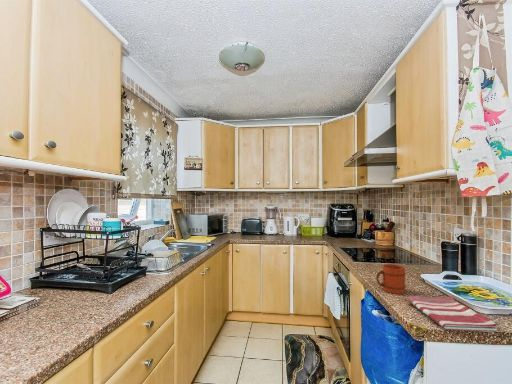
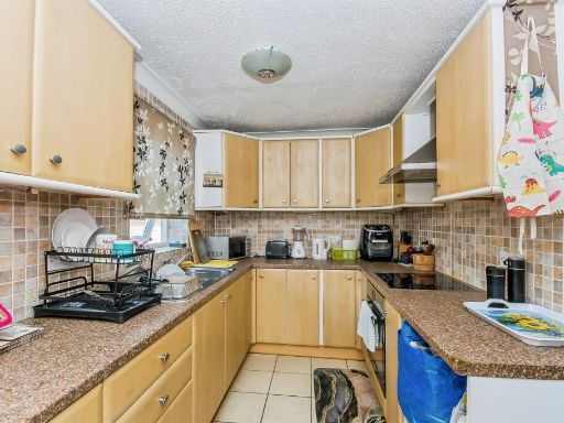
- dish towel [406,295,498,332]
- mug [375,263,407,295]
